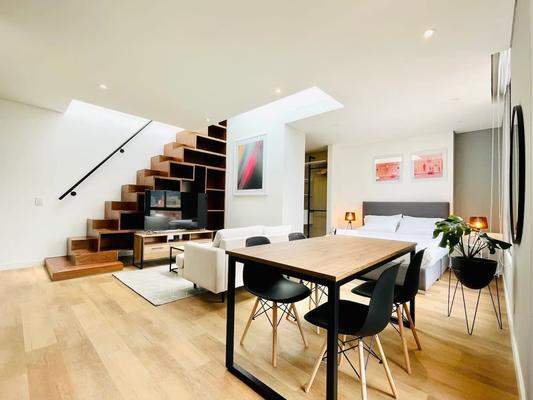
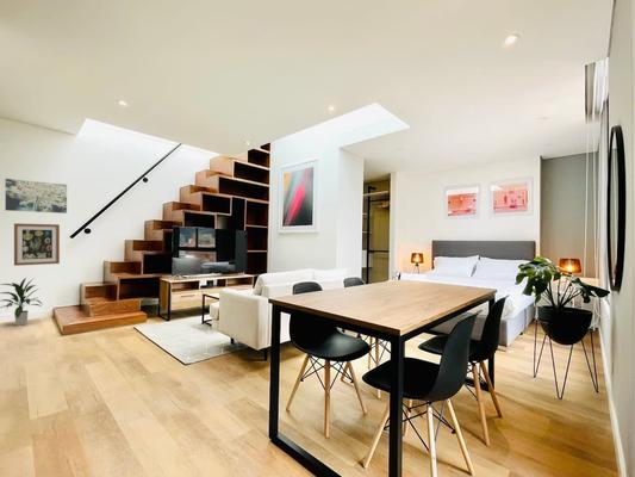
+ wall art [13,222,61,267]
+ indoor plant [0,277,44,327]
+ wall art [5,178,68,215]
